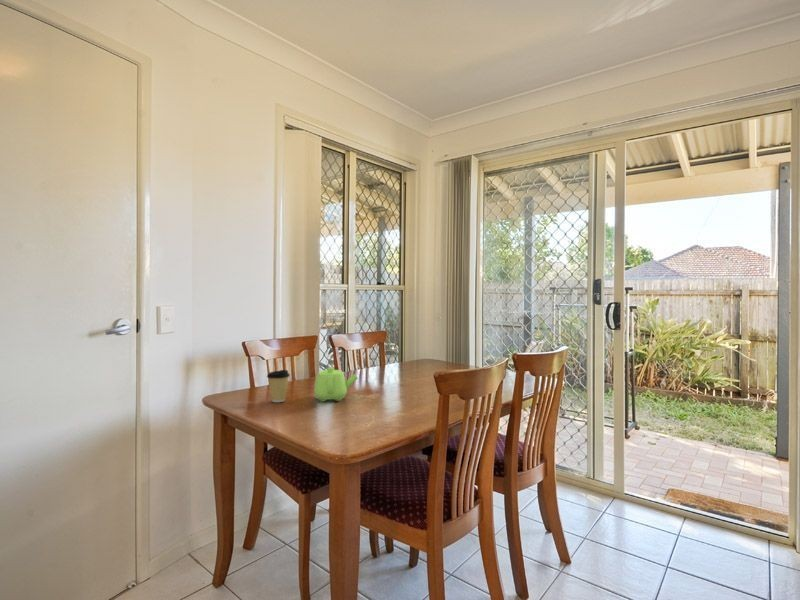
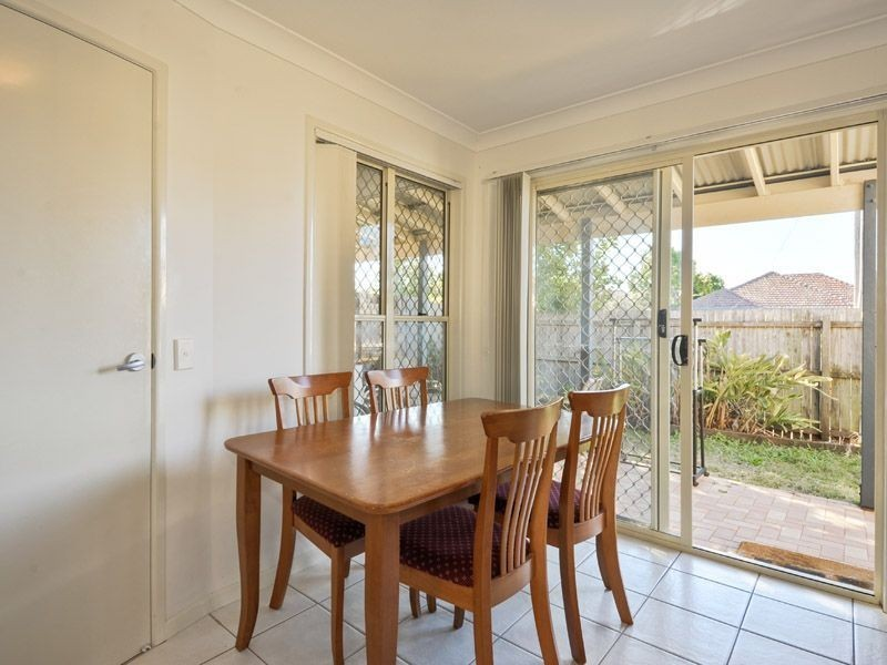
- teapot [313,366,359,403]
- coffee cup [266,369,291,403]
